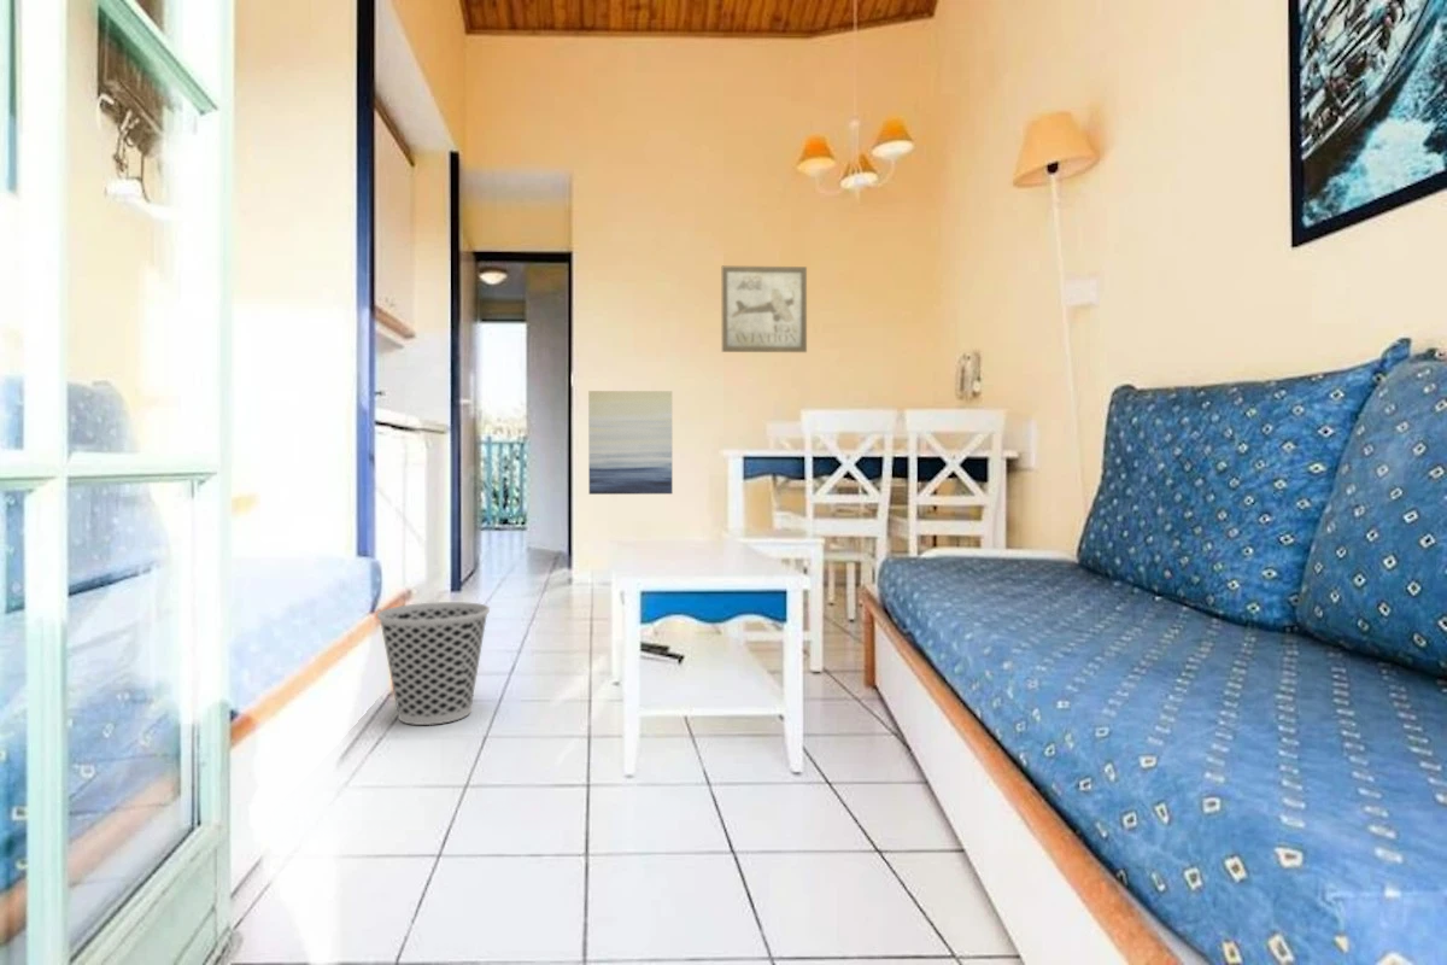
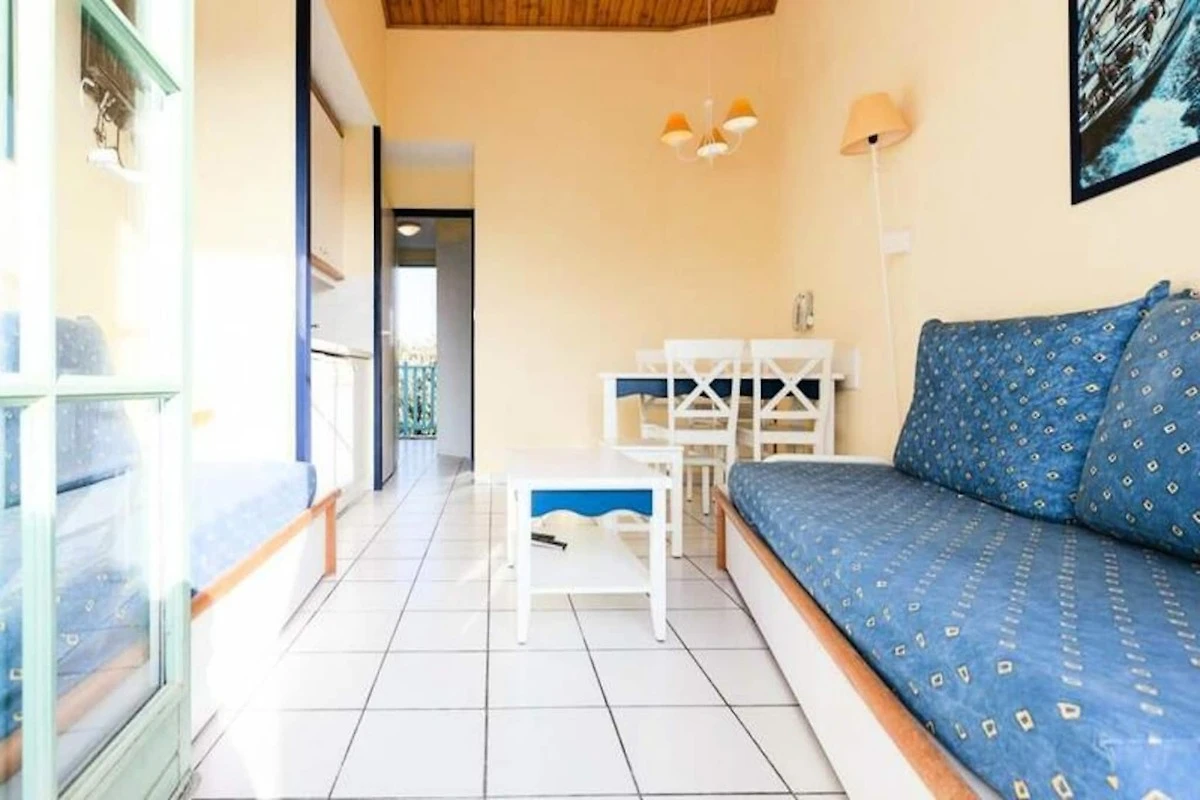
- wall art [587,390,673,496]
- wastebasket [376,601,491,726]
- wall art [721,265,808,353]
